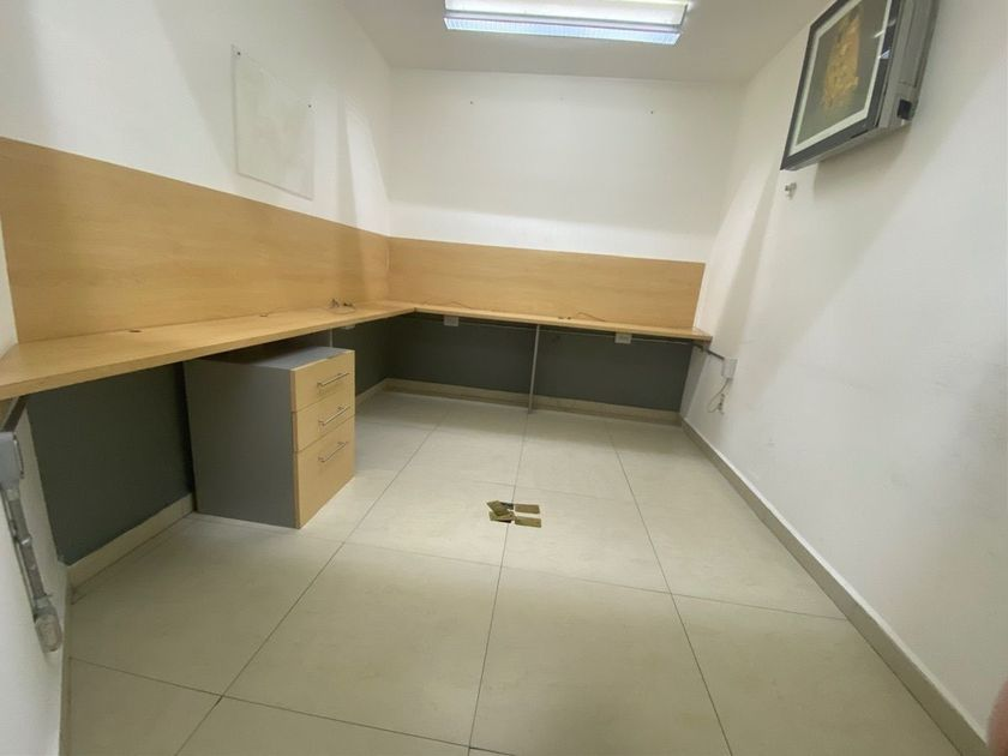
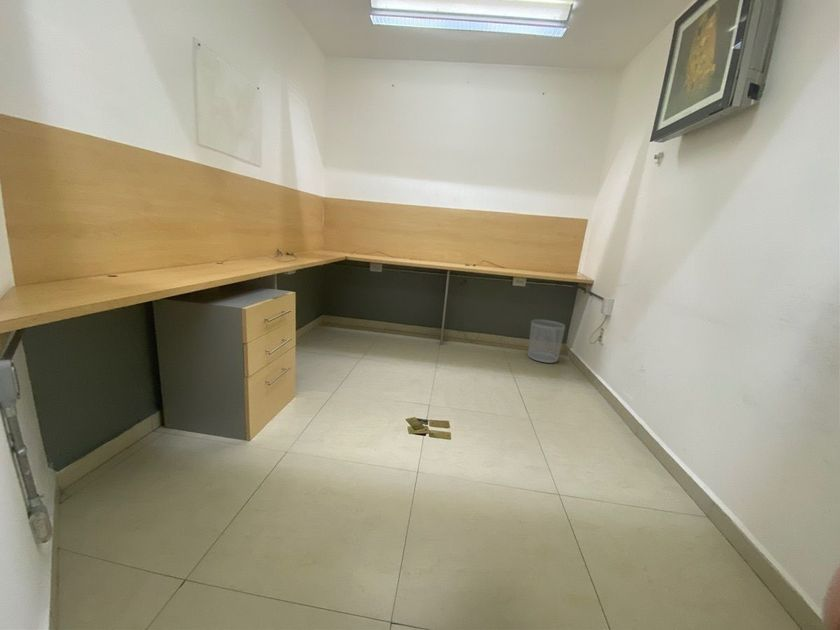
+ waste bin [527,318,566,364]
